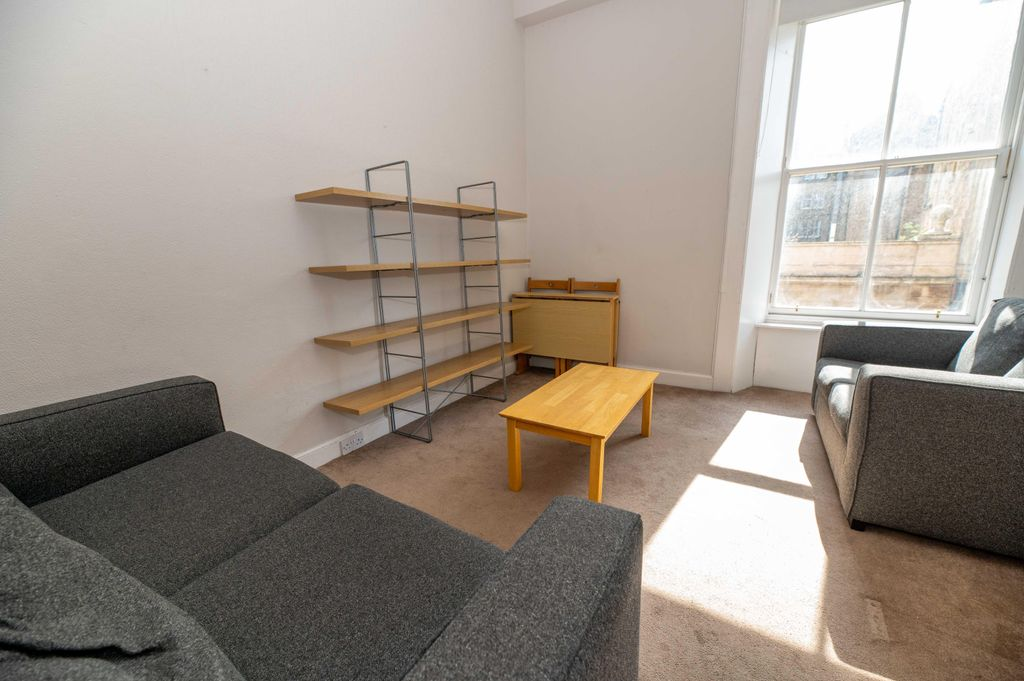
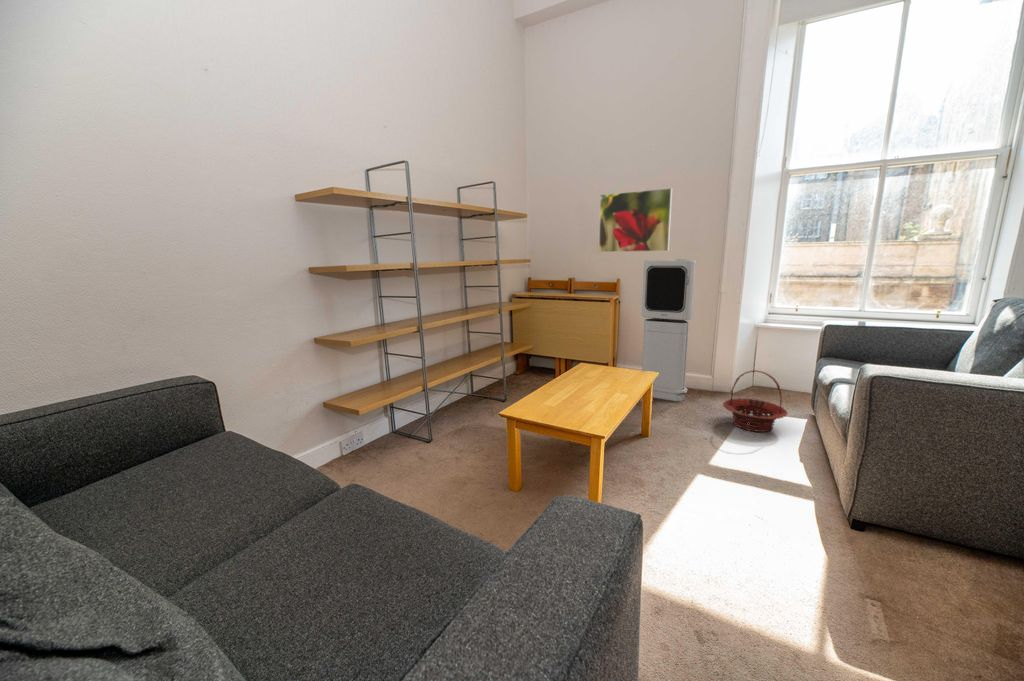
+ basket [722,369,789,433]
+ air purifier [641,258,697,402]
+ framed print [598,187,673,253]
